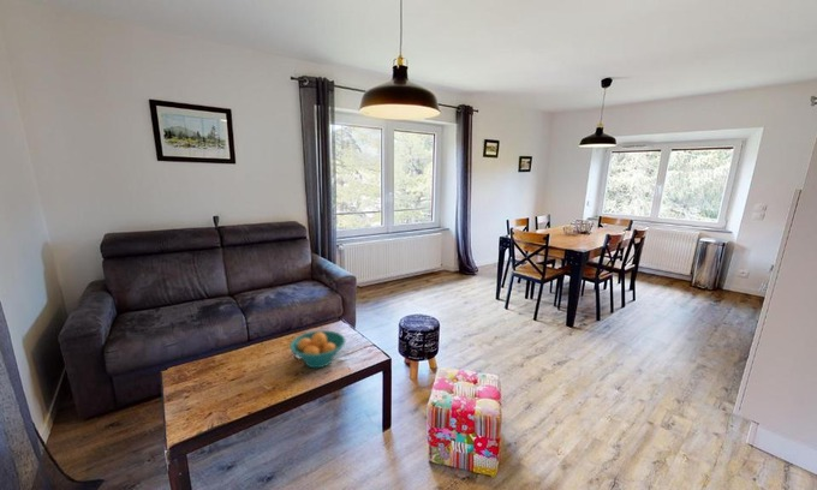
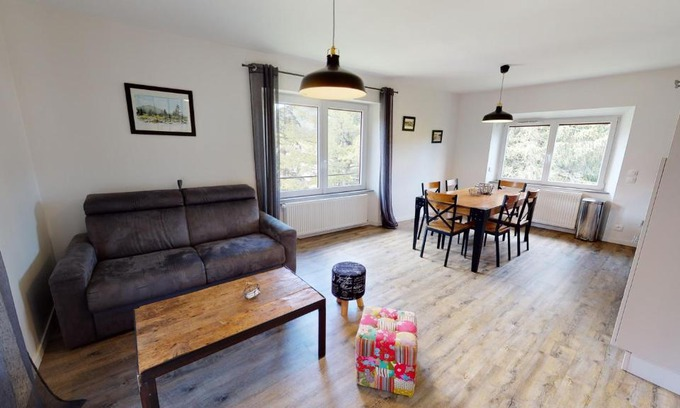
- fruit bowl [288,329,347,369]
